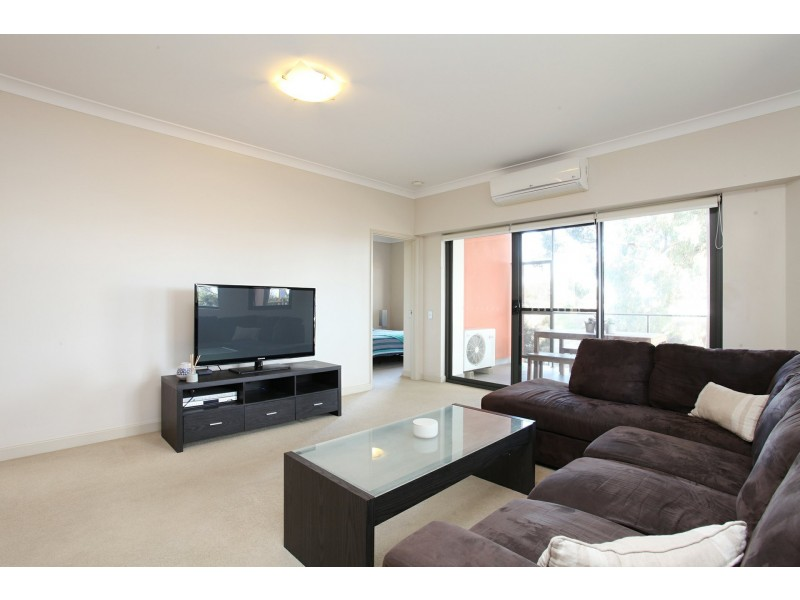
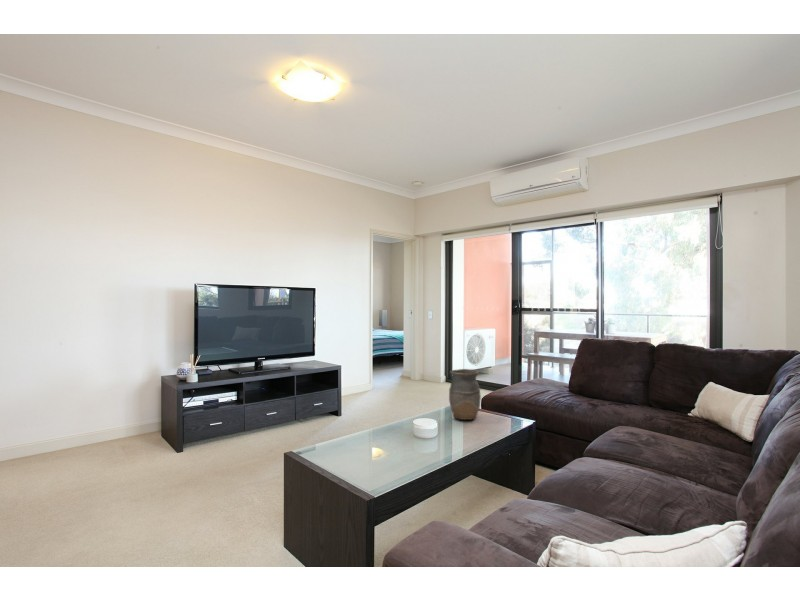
+ vase [448,368,482,421]
